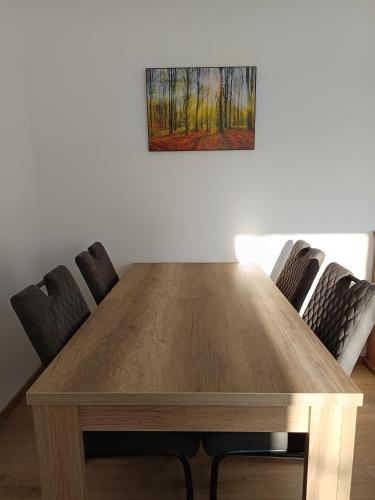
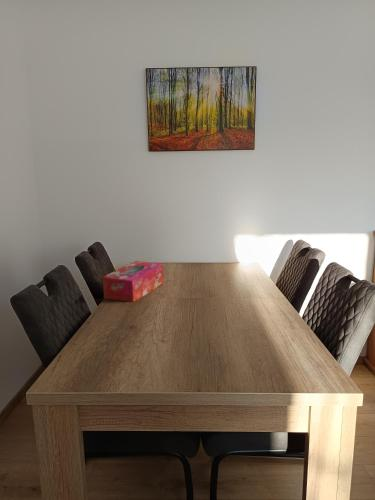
+ tissue box [102,260,164,303]
